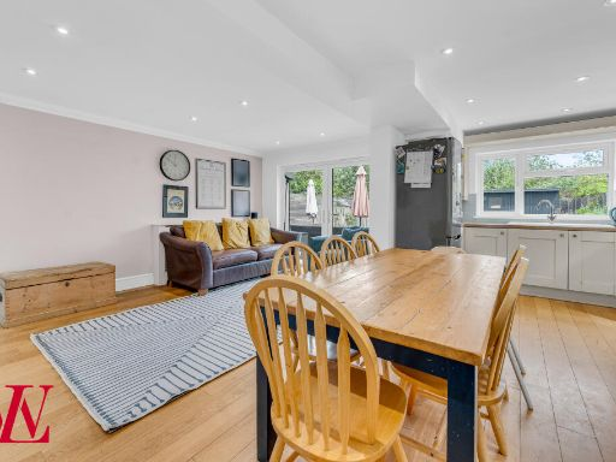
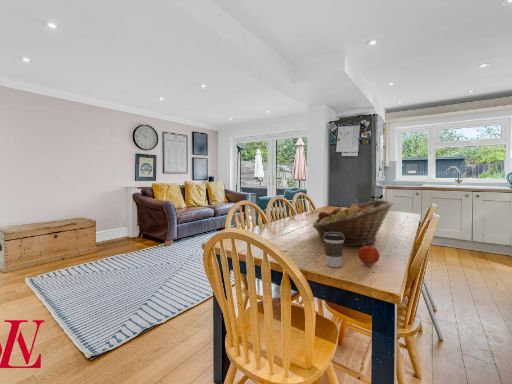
+ apple [357,244,380,267]
+ fruit basket [312,199,395,247]
+ coffee cup [324,232,344,268]
